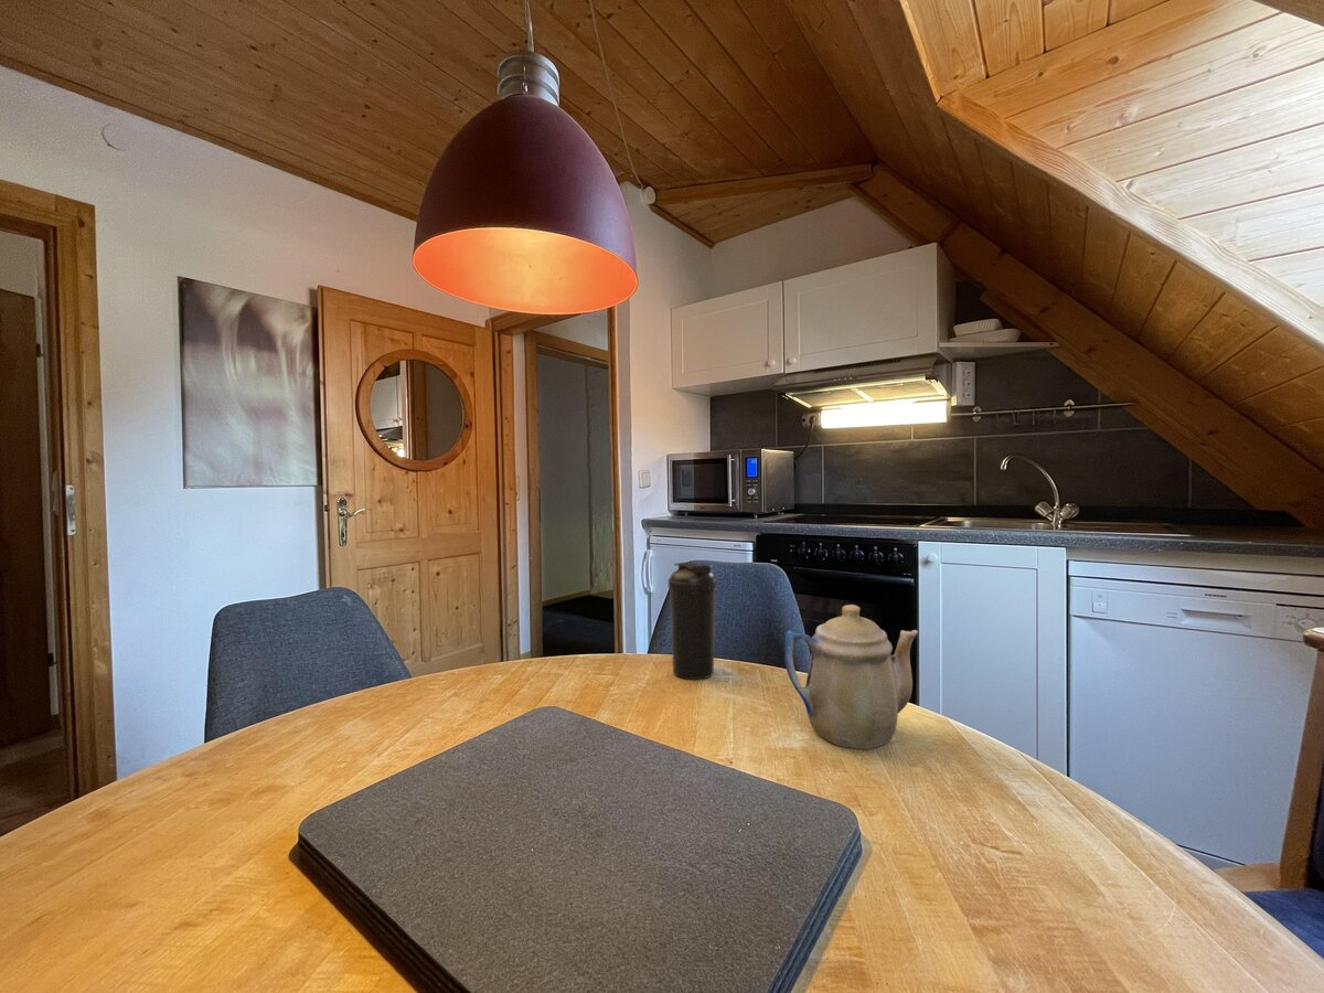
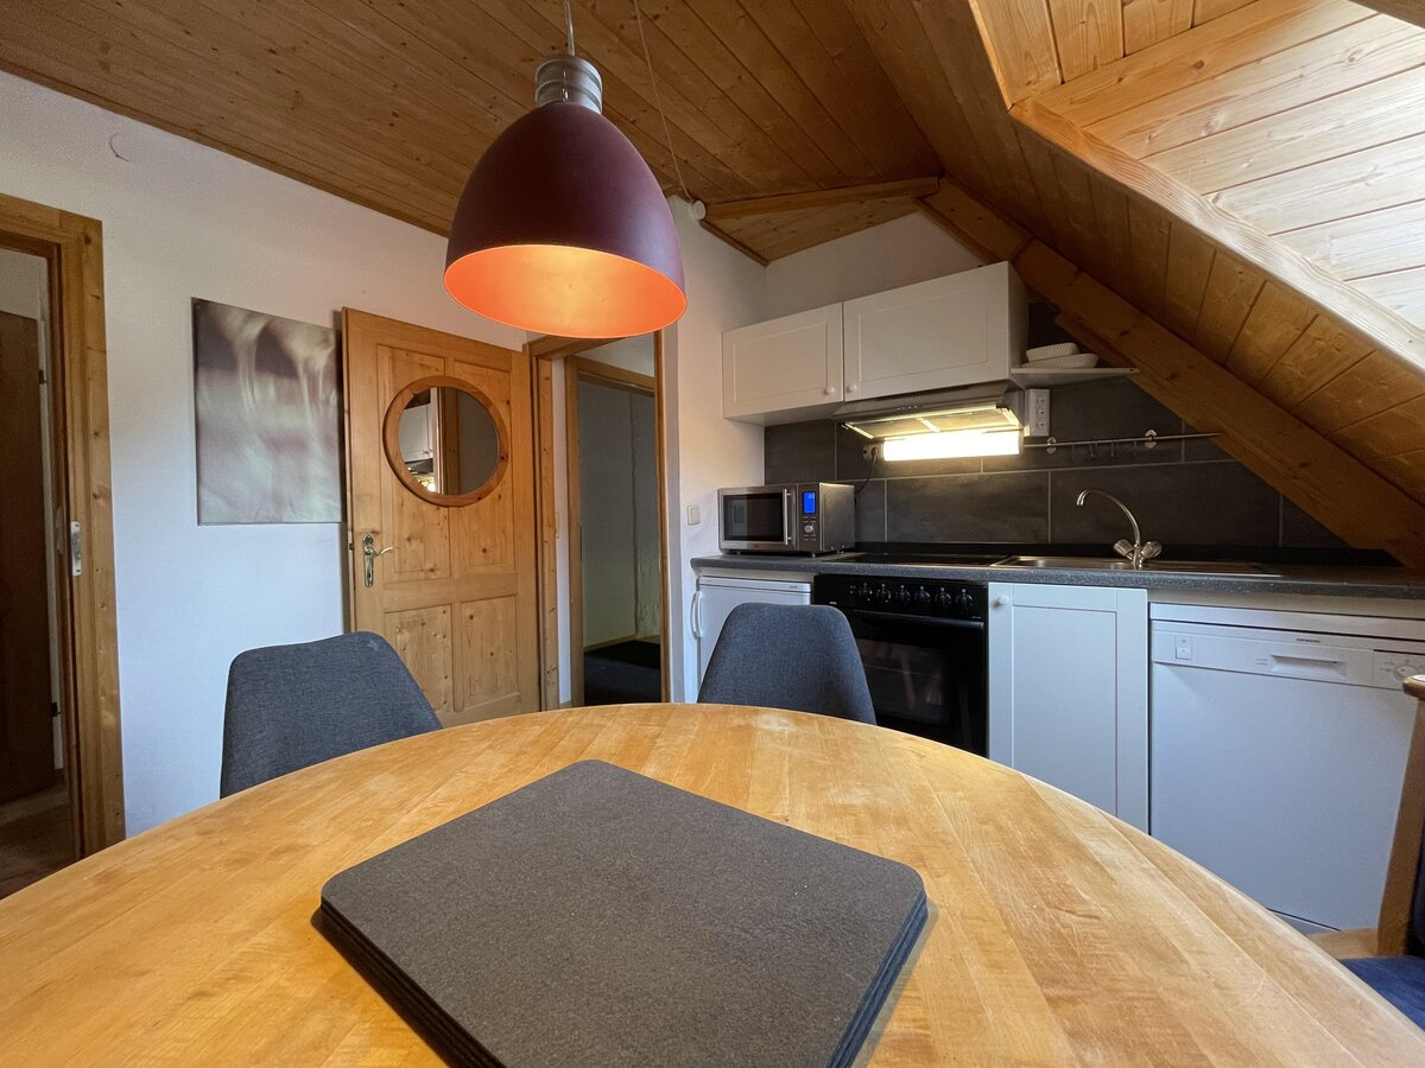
- teapot [783,604,919,750]
- water bottle [668,560,717,681]
